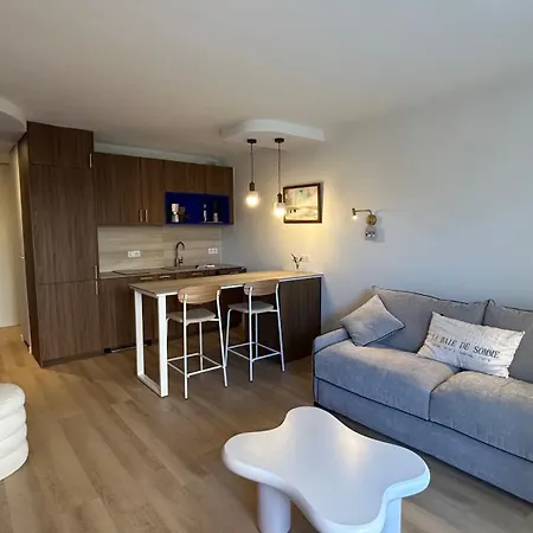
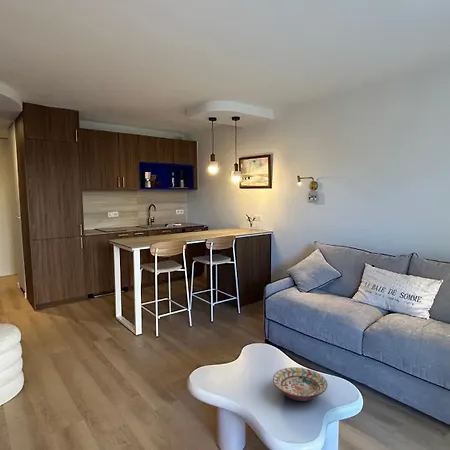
+ decorative bowl [272,366,328,402]
